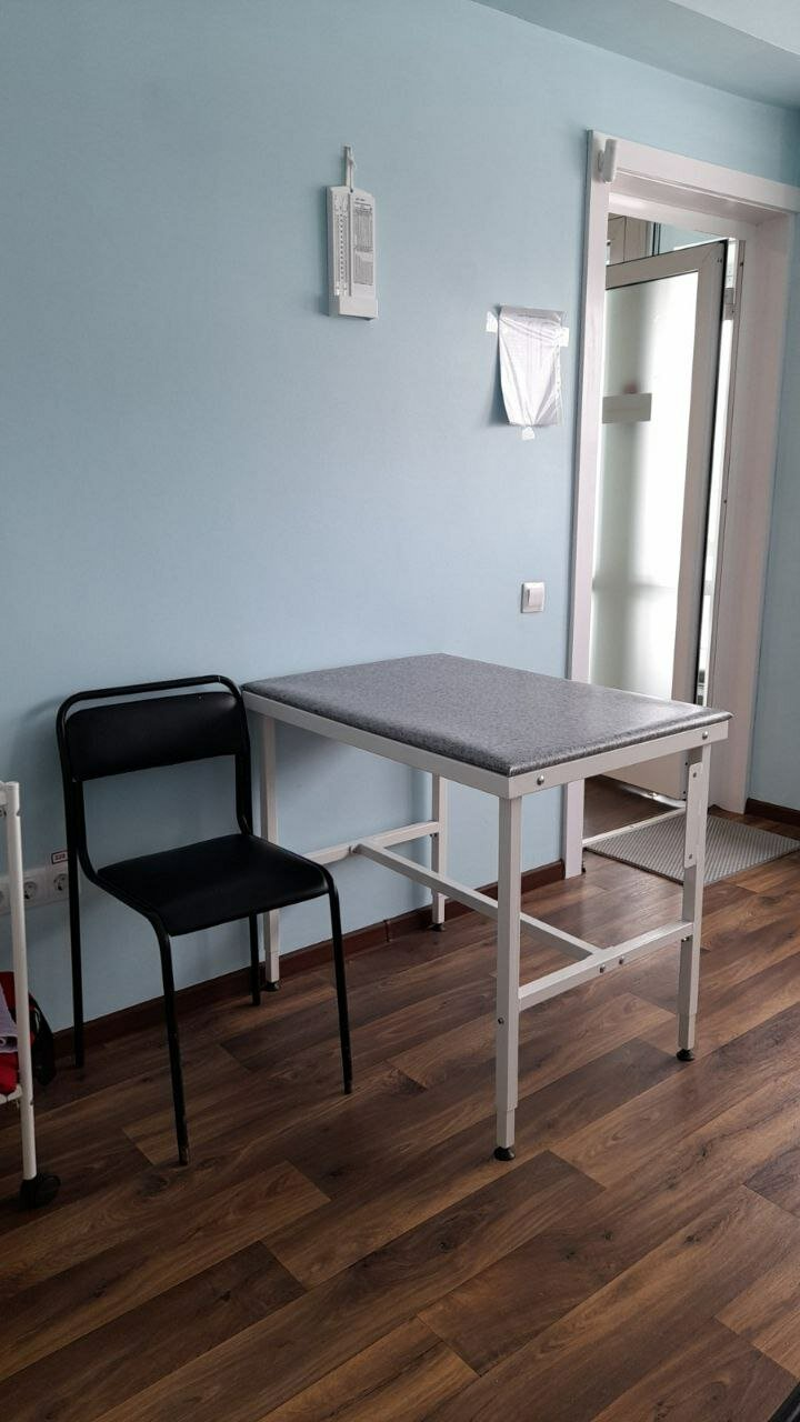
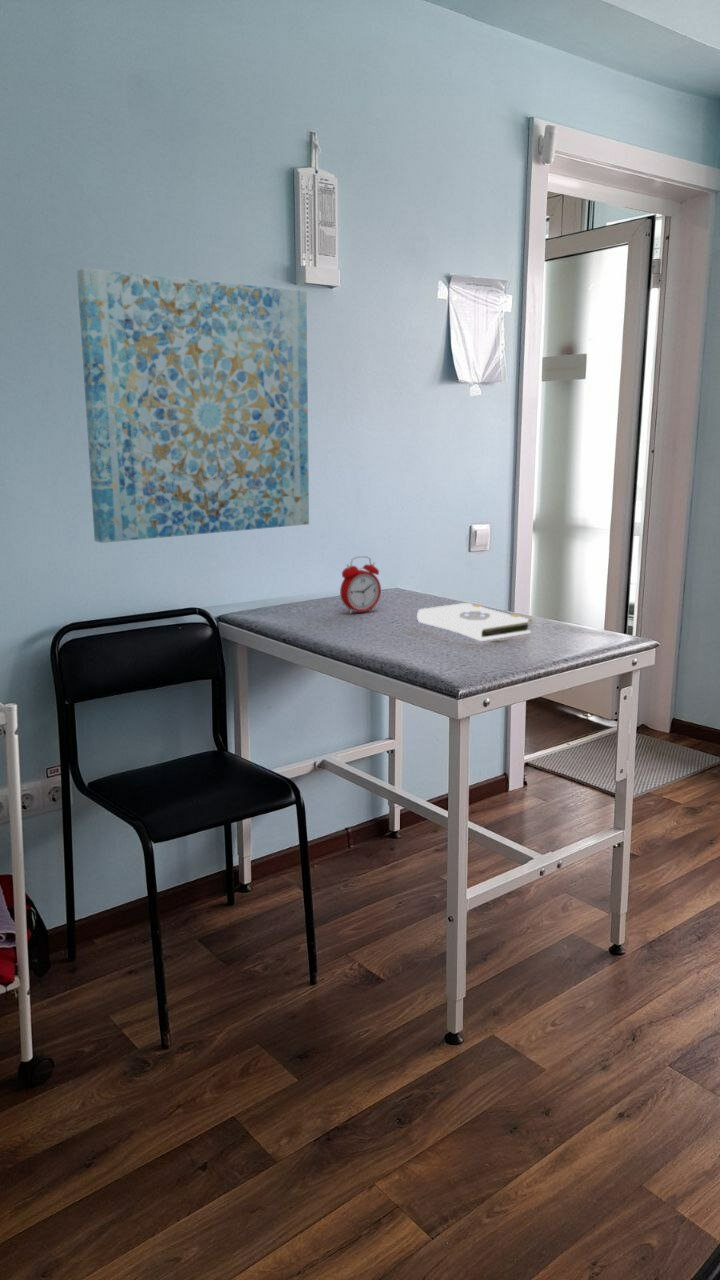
+ alarm clock [339,555,382,615]
+ wall art [76,268,310,544]
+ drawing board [416,601,533,642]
